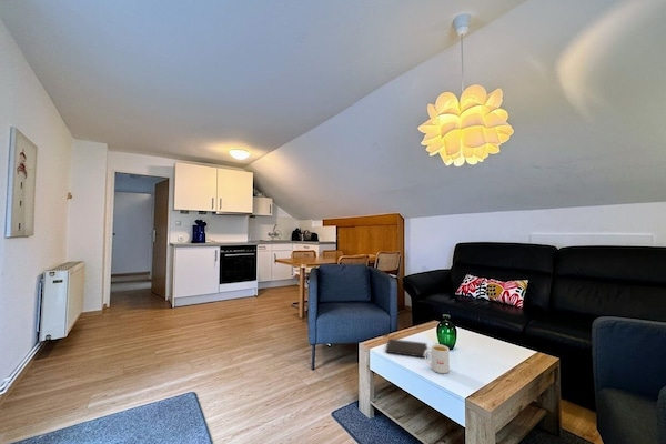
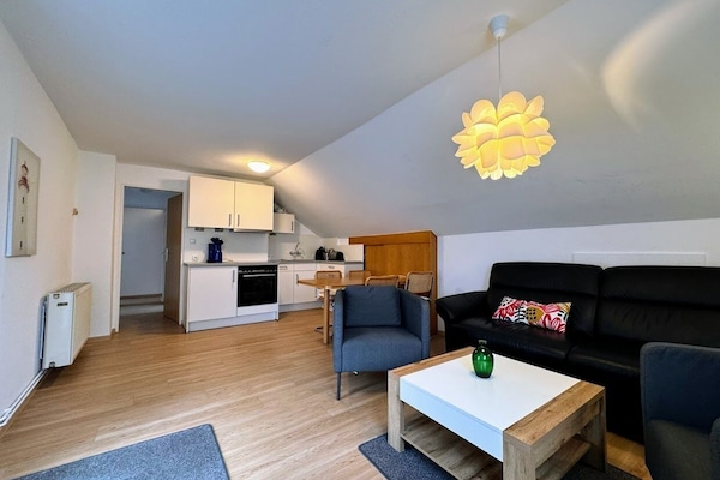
- mug [424,343,451,374]
- hardcover book [385,337,428,359]
